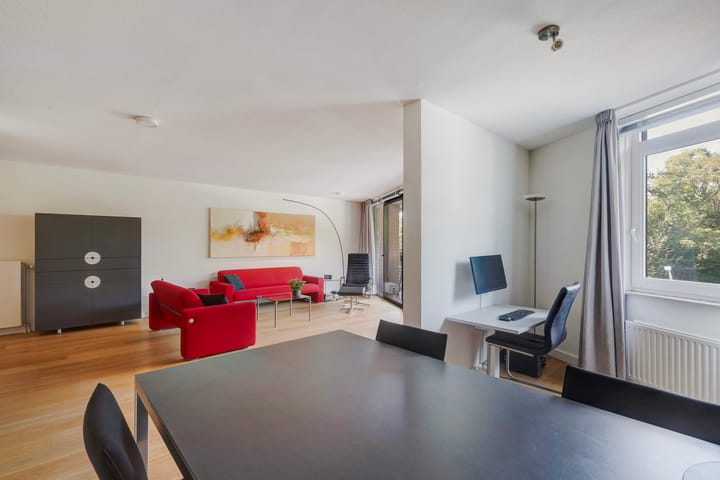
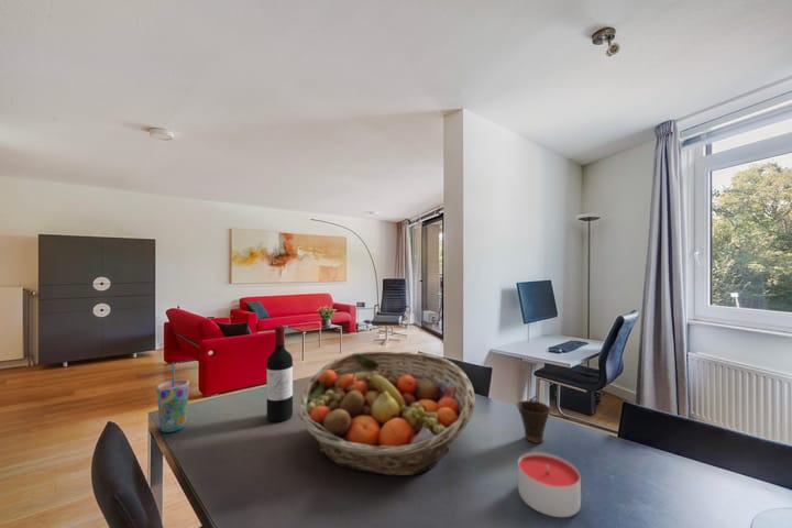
+ fruit basket [297,350,476,477]
+ cup [516,399,552,444]
+ cup [156,362,190,433]
+ candle [517,451,582,518]
+ wine bottle [266,324,294,422]
